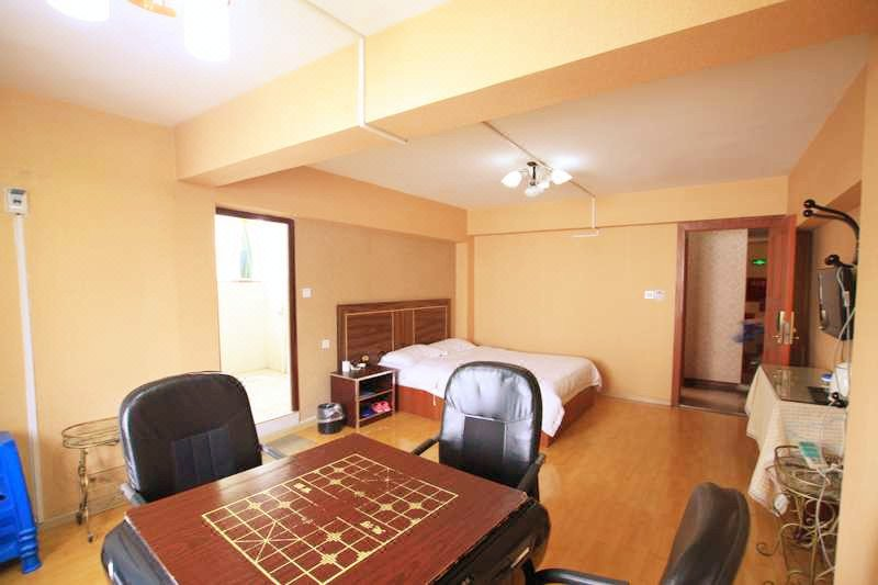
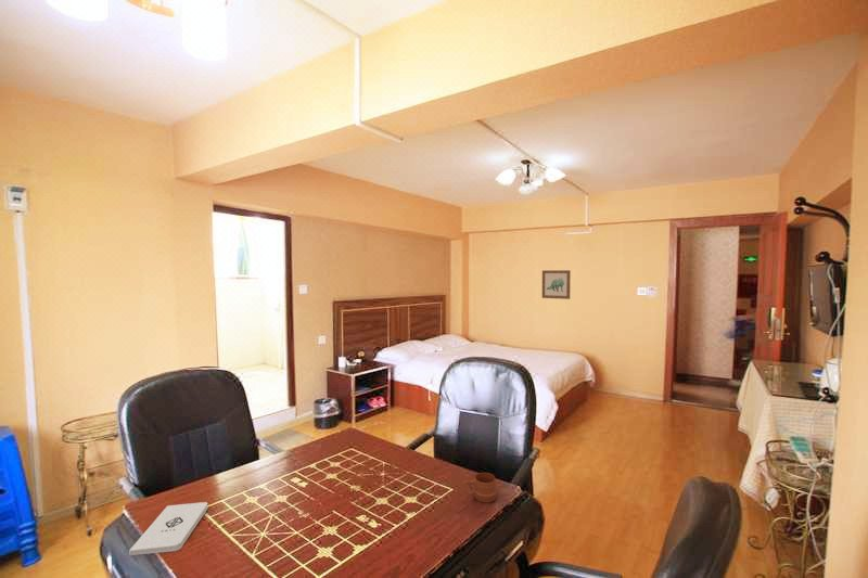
+ mug [461,472,497,504]
+ notepad [128,501,208,556]
+ wall art [541,269,572,300]
